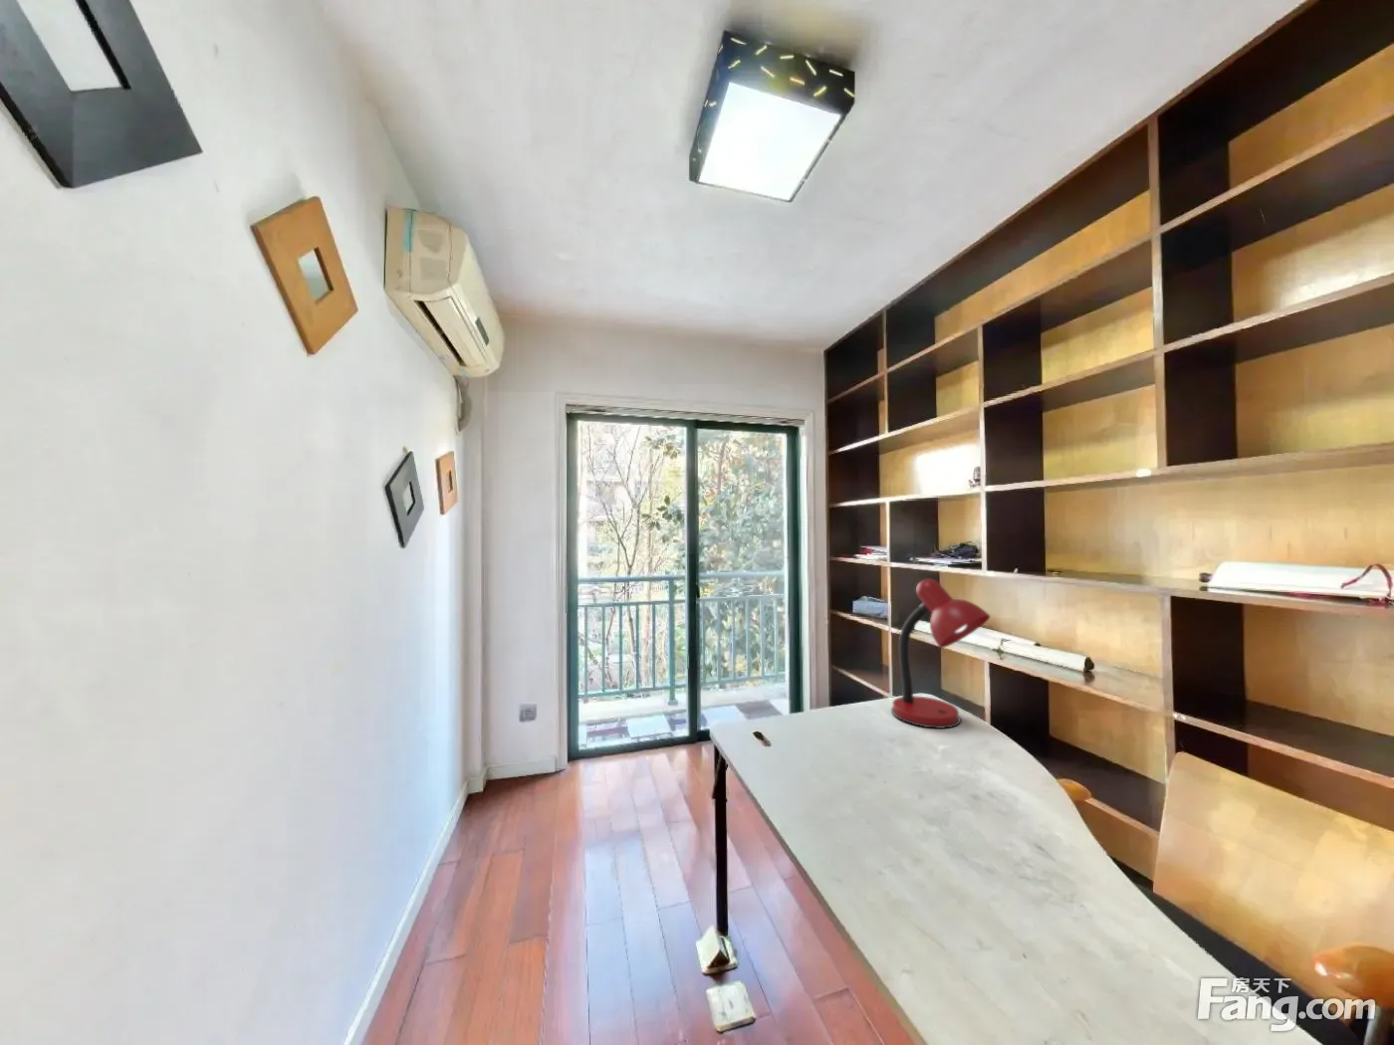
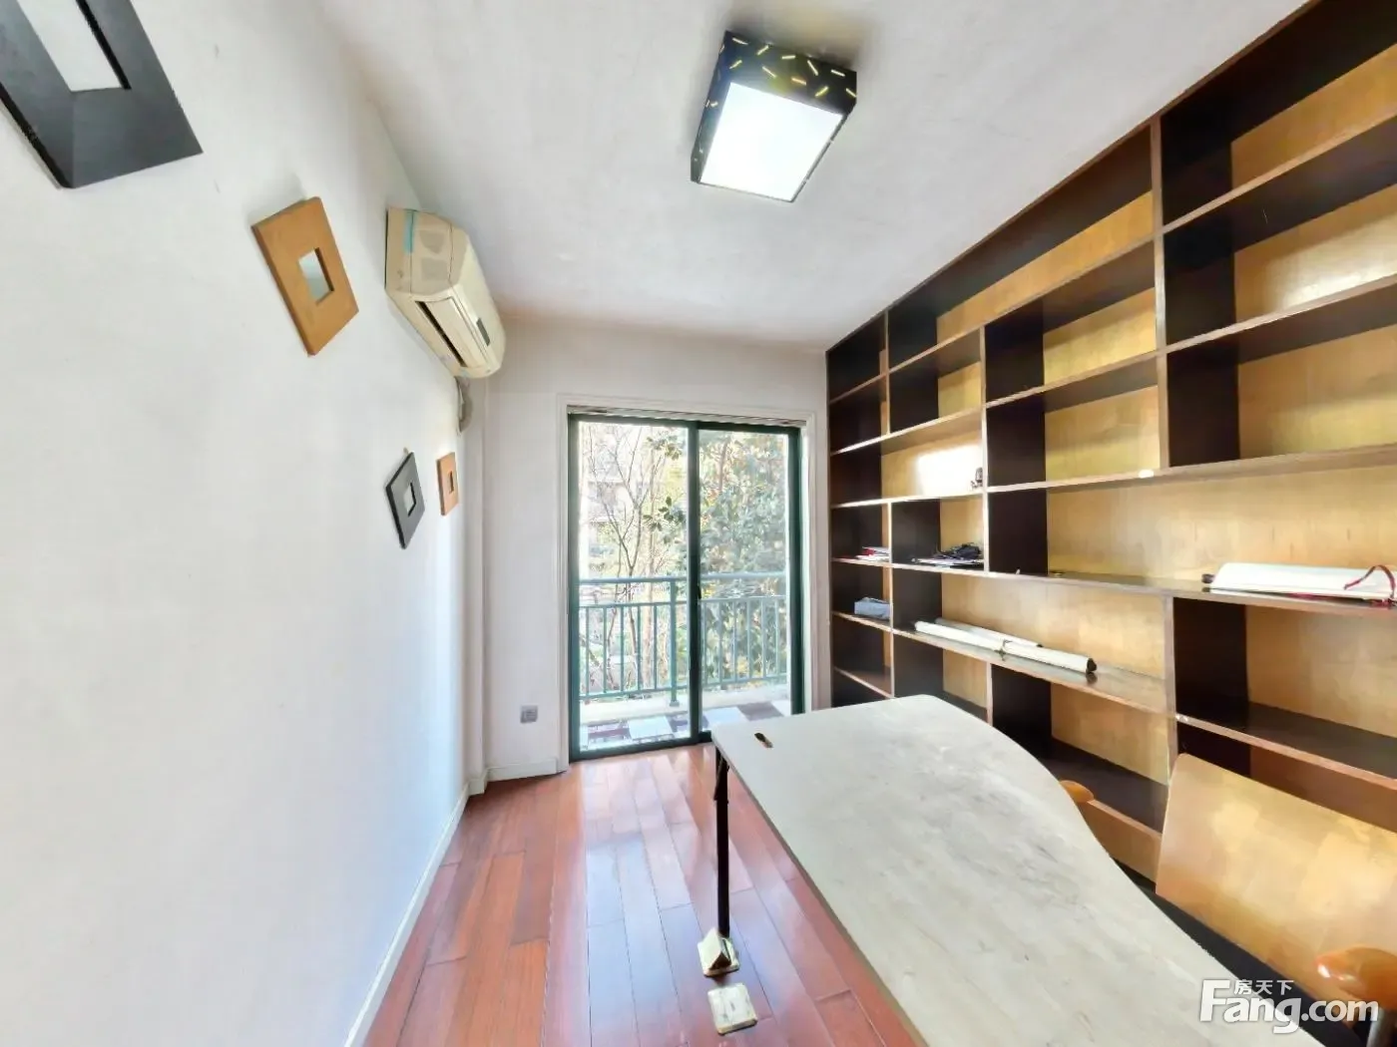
- desk lamp [890,578,992,730]
